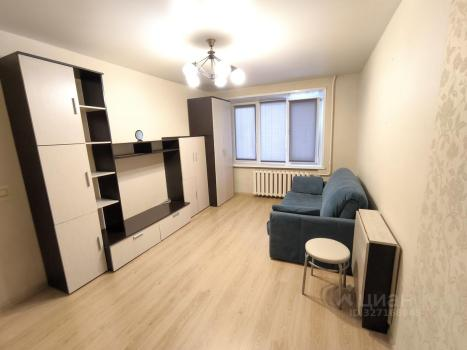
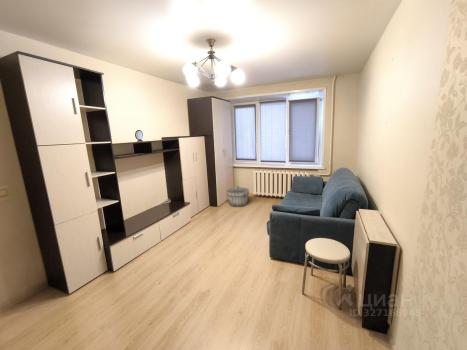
+ wooden bucket [225,185,250,208]
